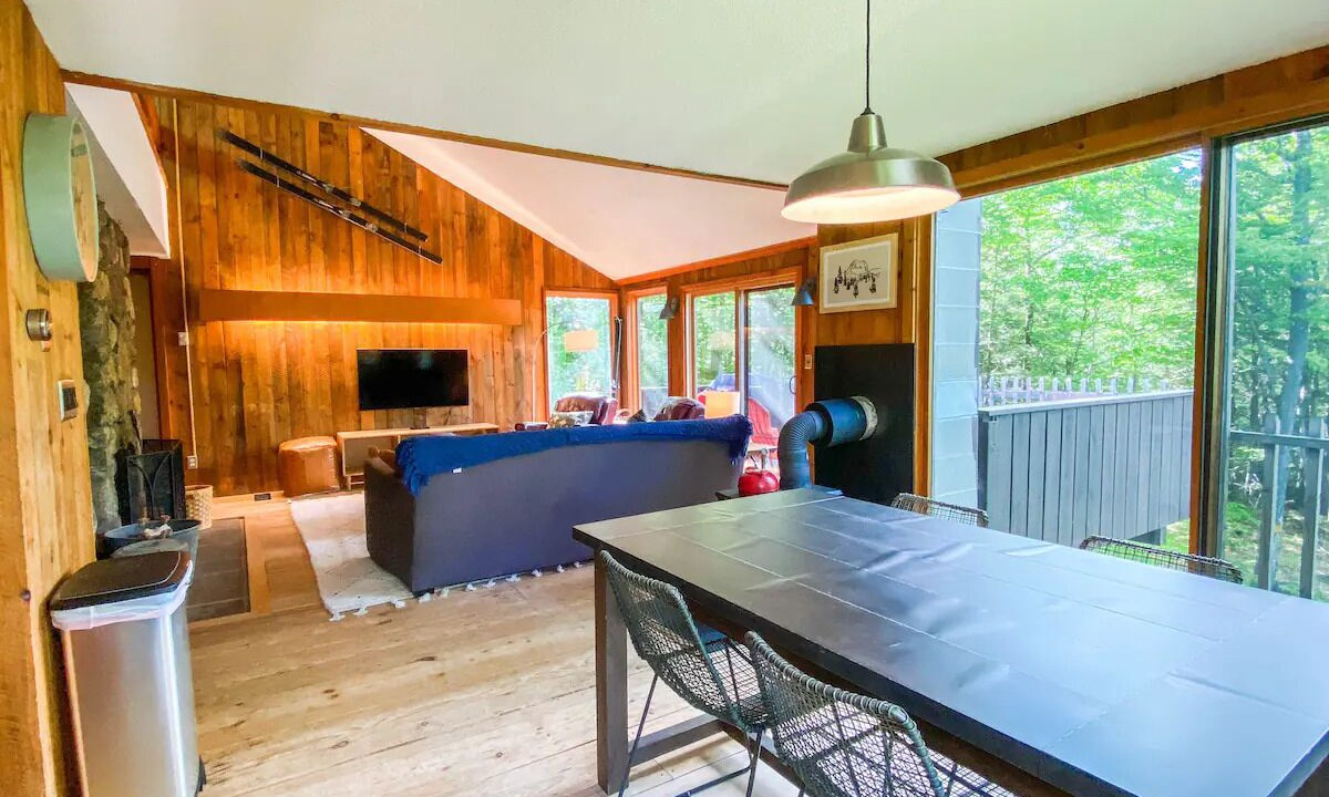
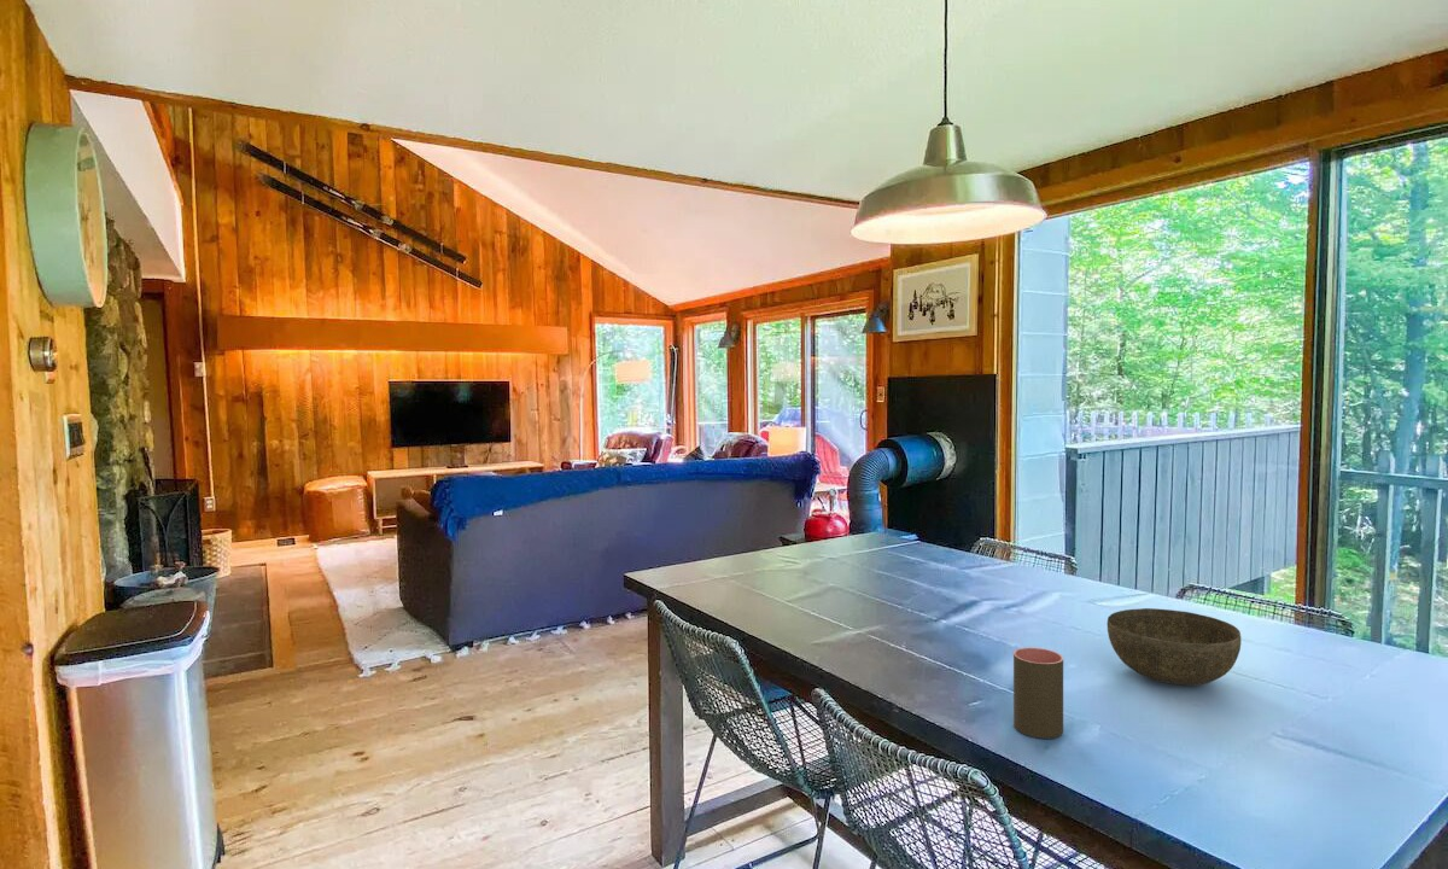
+ cup [1012,647,1064,740]
+ bowl [1107,607,1242,687]
